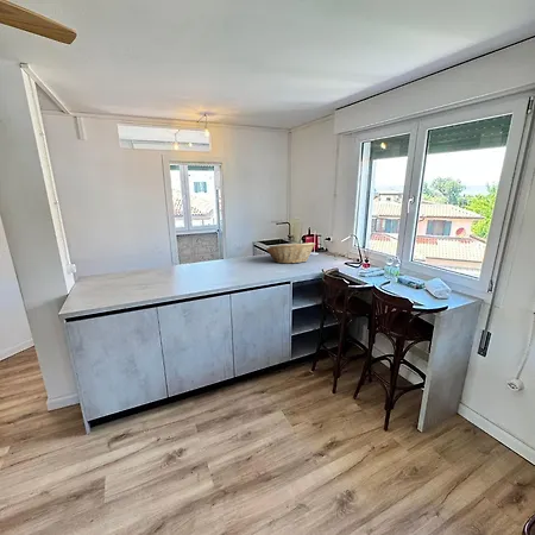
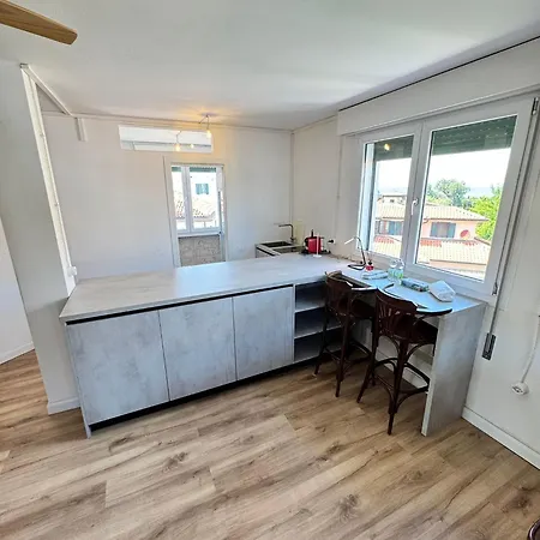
- fruit basket [265,241,316,265]
